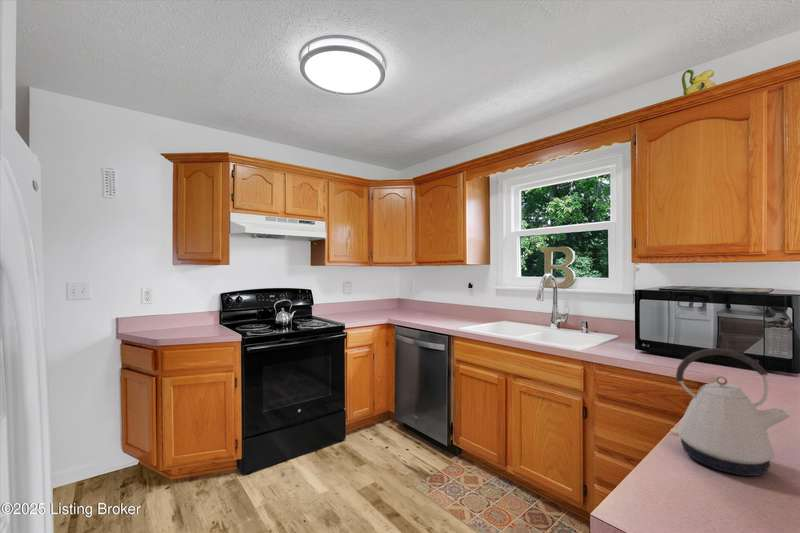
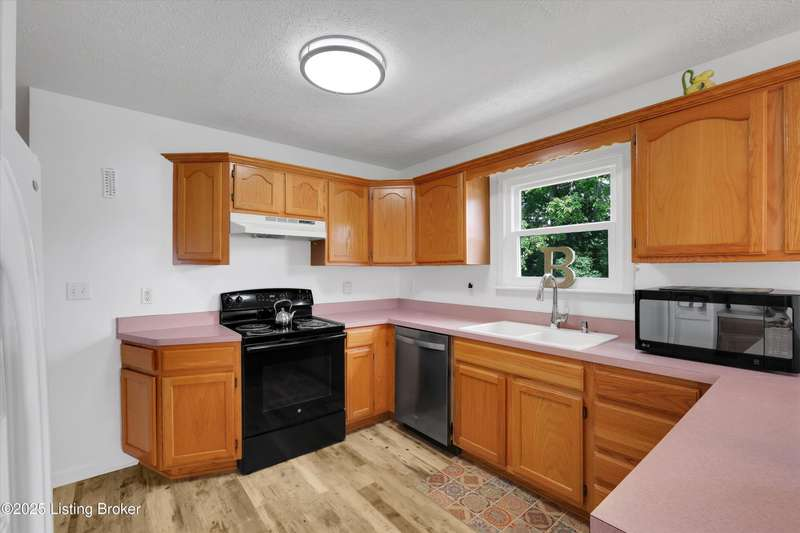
- kettle [670,347,792,477]
